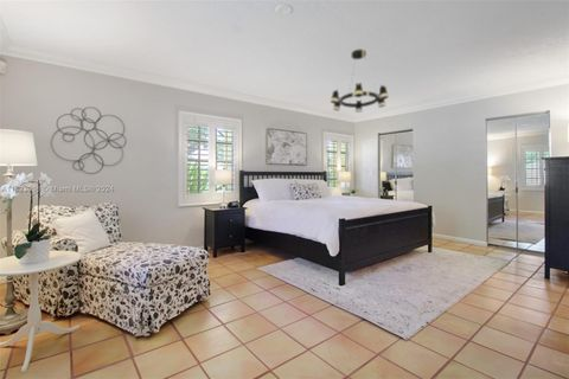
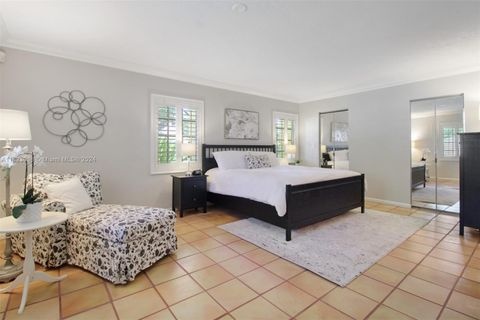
- chandelier [330,49,390,114]
